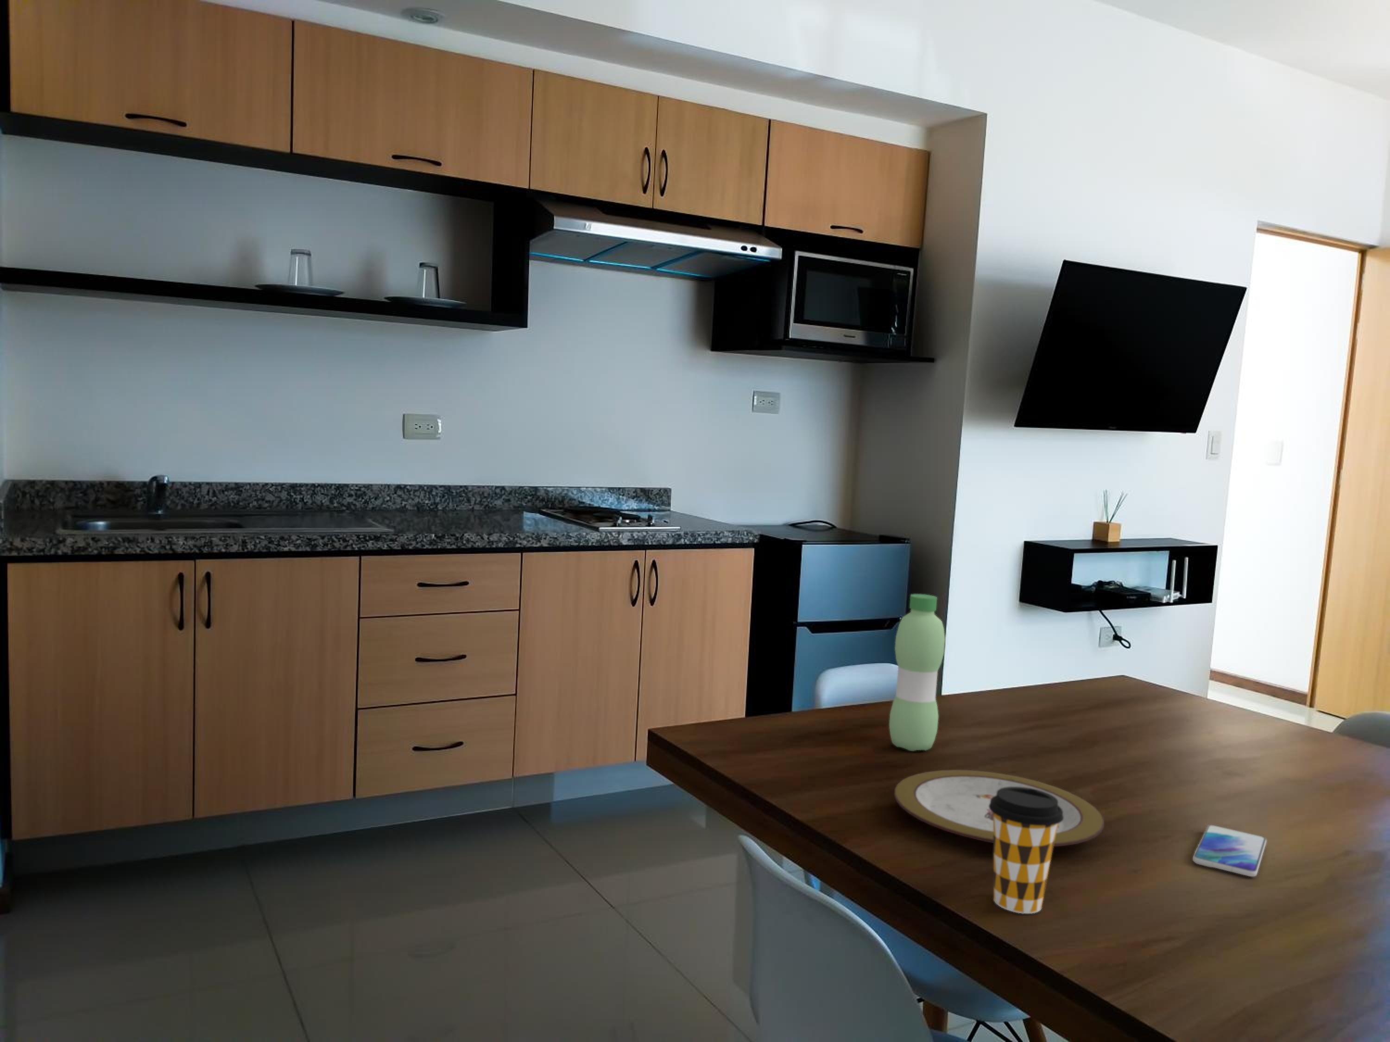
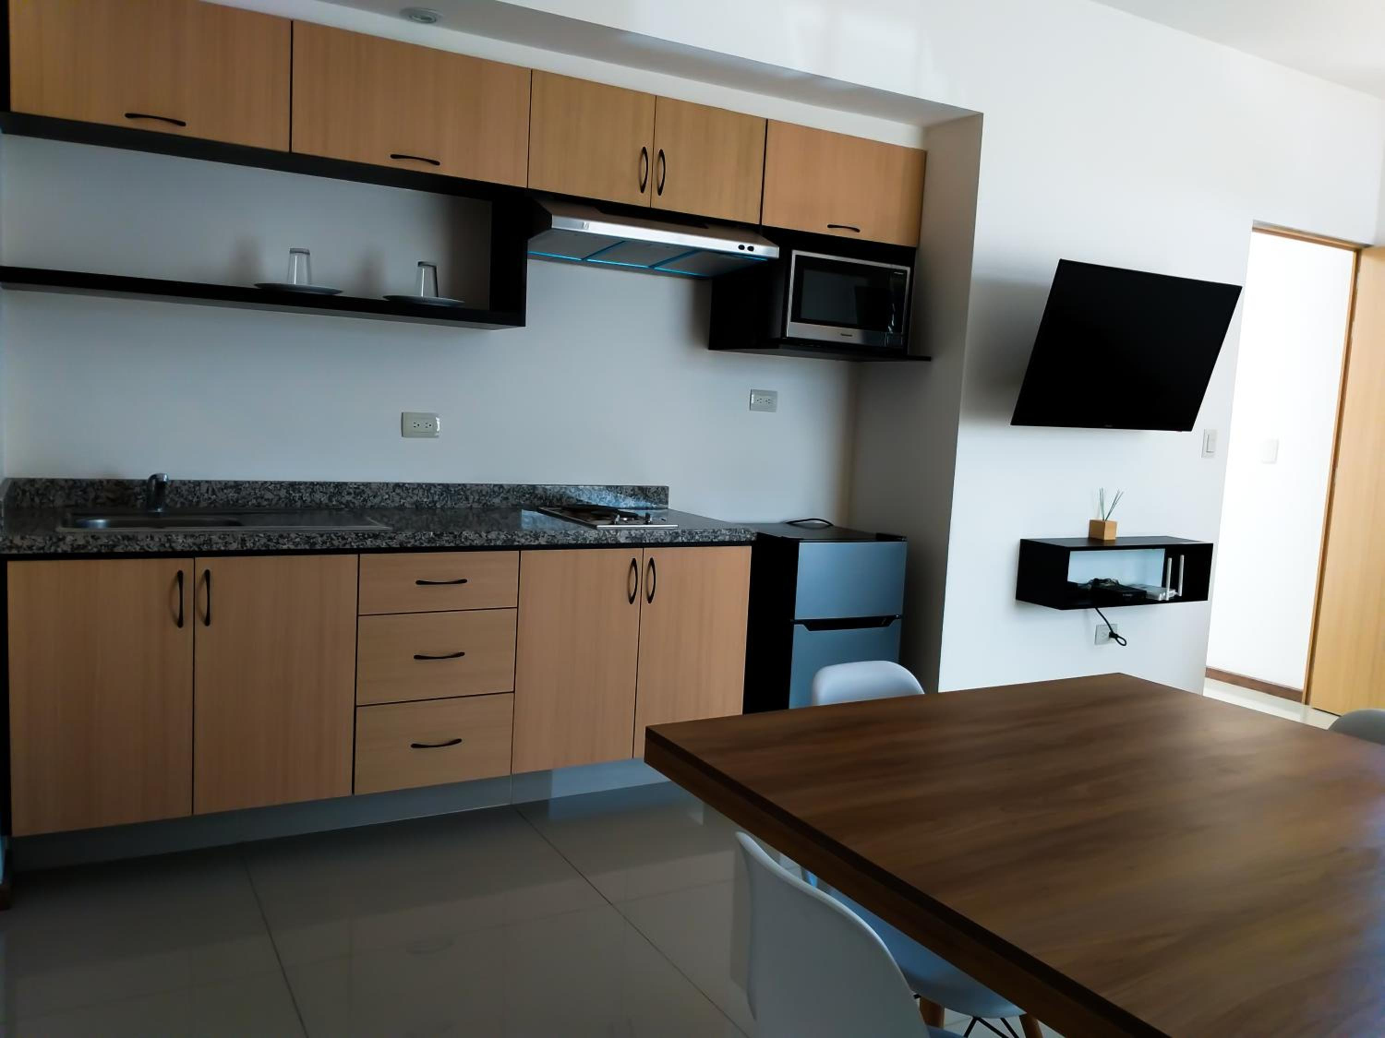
- smartphone [1192,824,1267,877]
- water bottle [889,593,946,752]
- coffee cup [989,787,1064,914]
- plate [894,769,1104,847]
